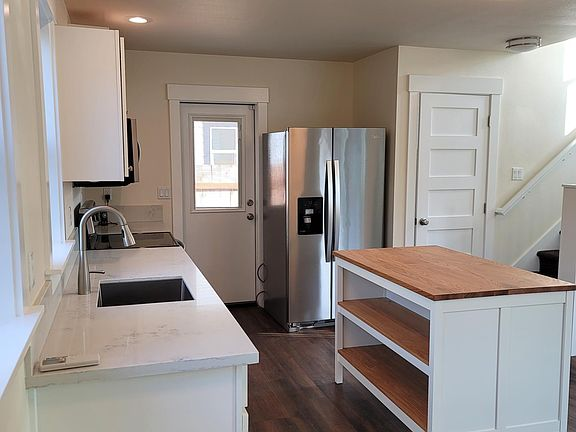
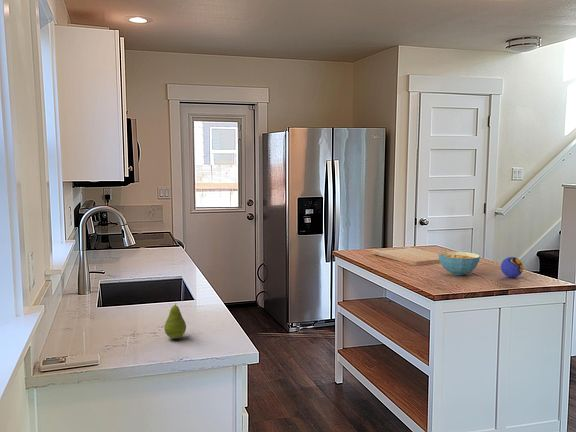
+ cereal bowl [438,251,481,276]
+ cutting board [372,246,441,266]
+ fruit [163,303,187,340]
+ decorative ball [500,256,524,279]
